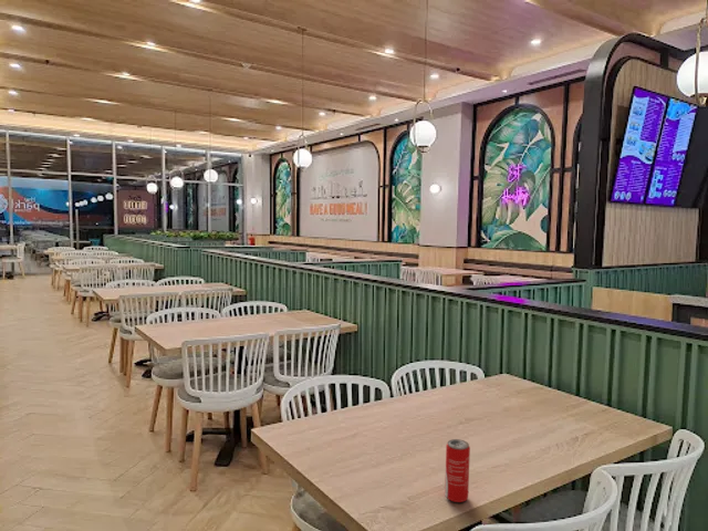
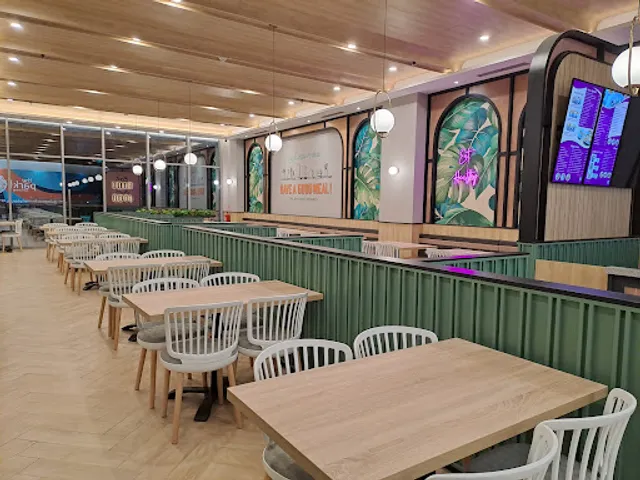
- beverage can [444,438,471,503]
